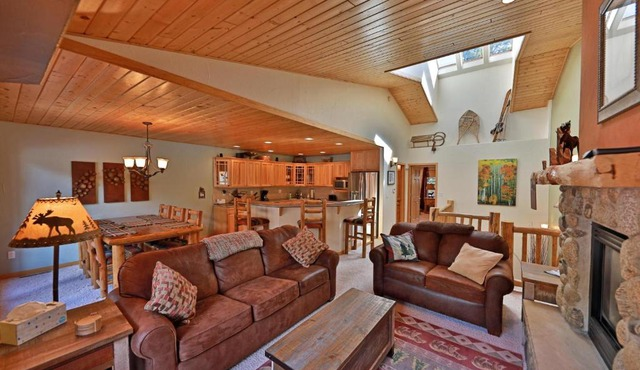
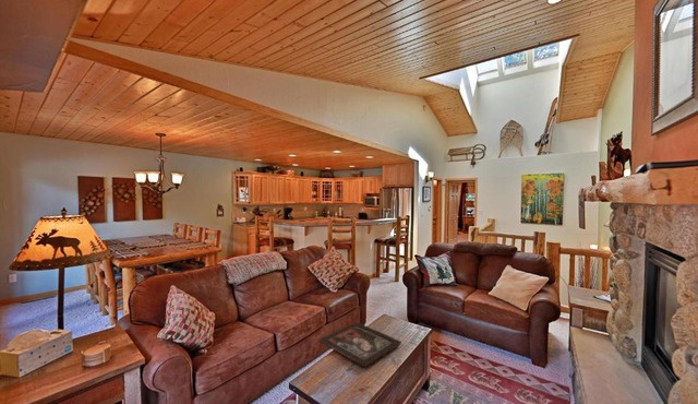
+ religious icon [318,321,402,368]
